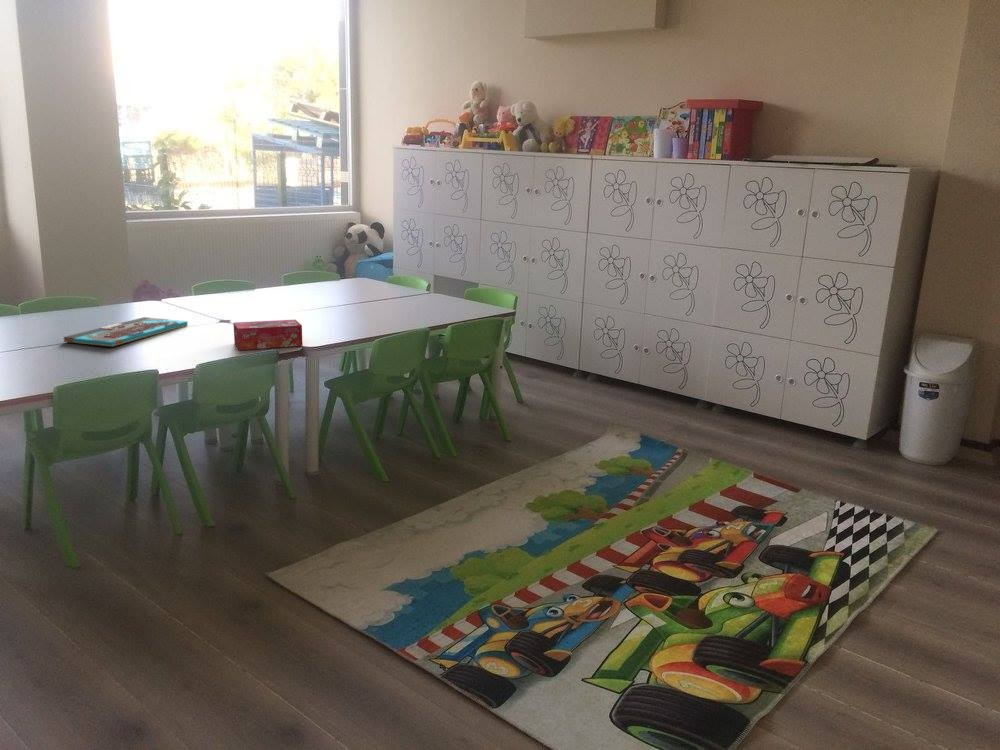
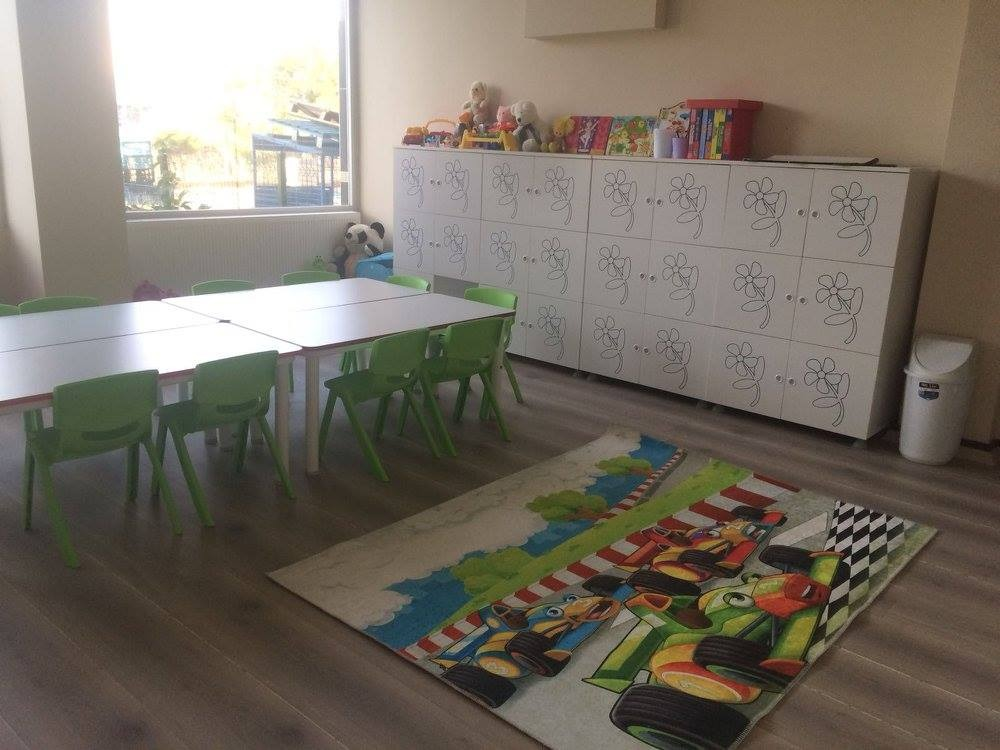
- tissue box [232,319,304,351]
- board game [63,316,189,347]
